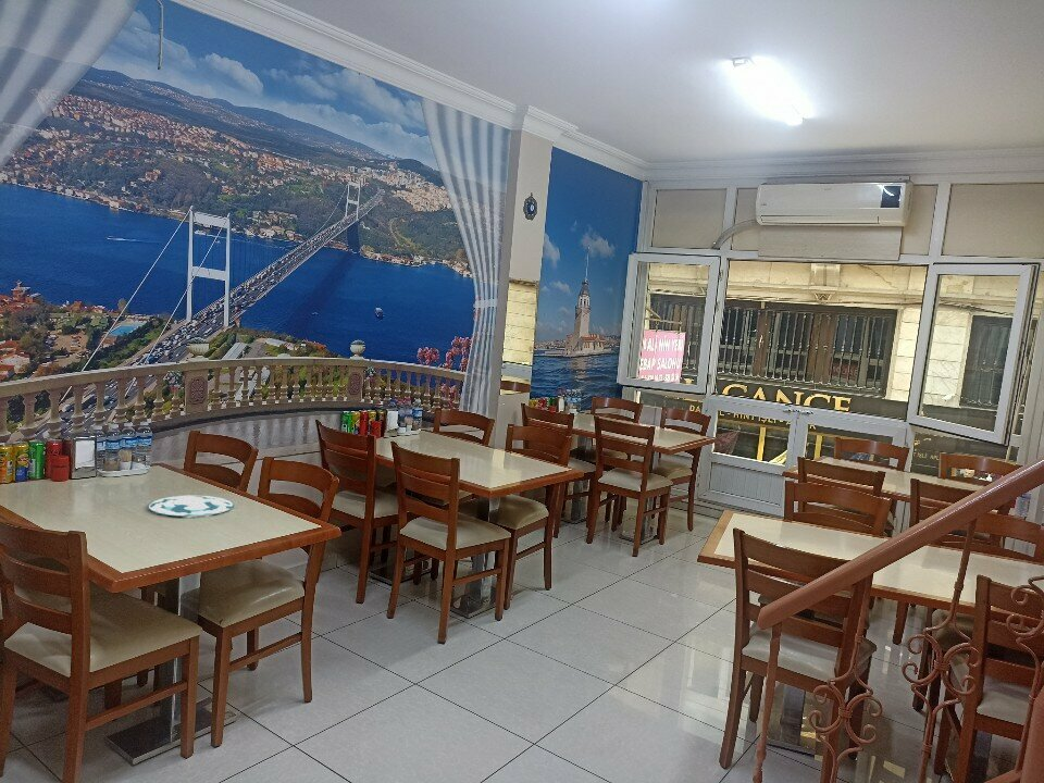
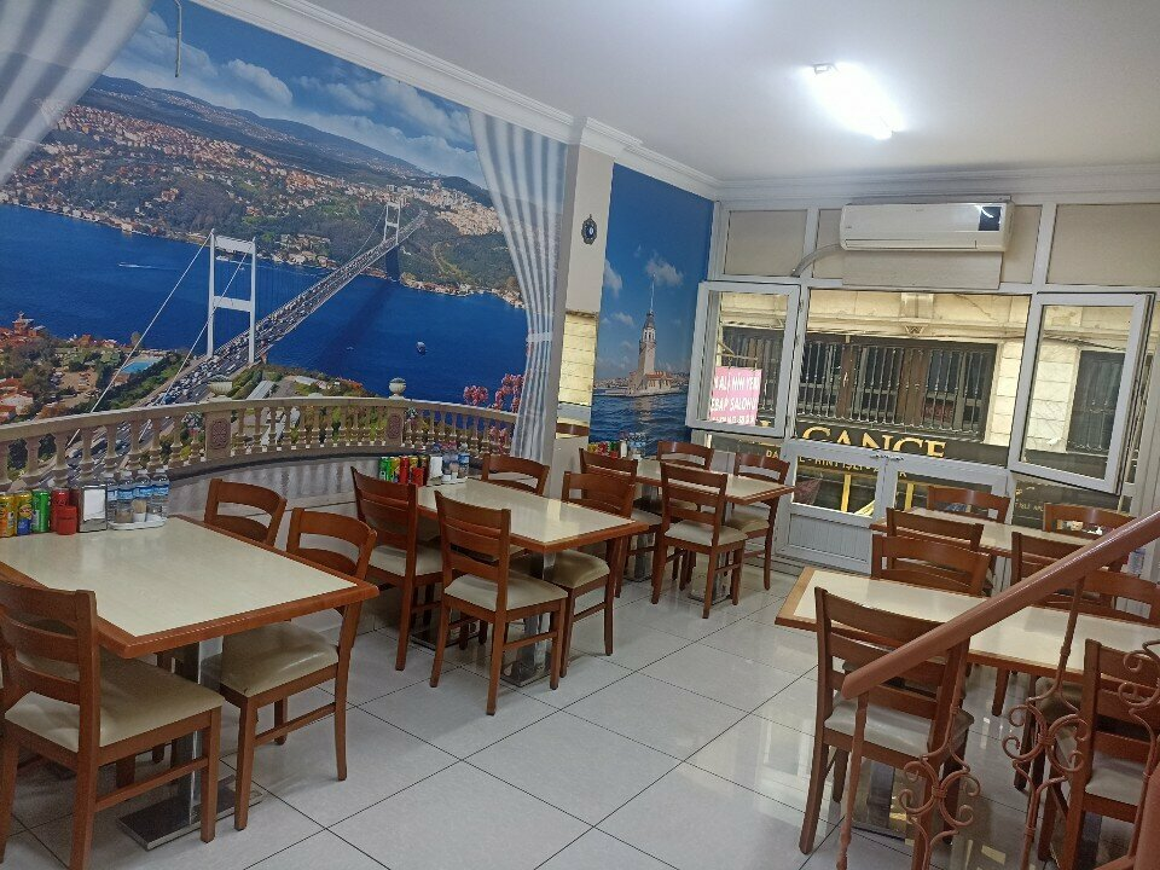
- plate [147,494,235,518]
